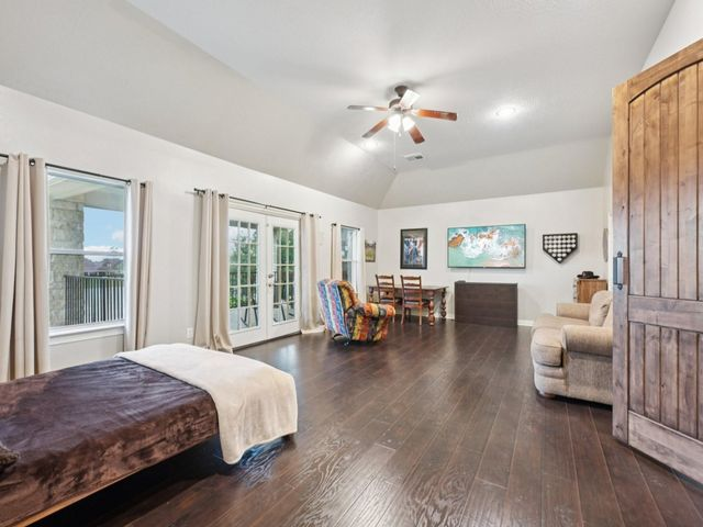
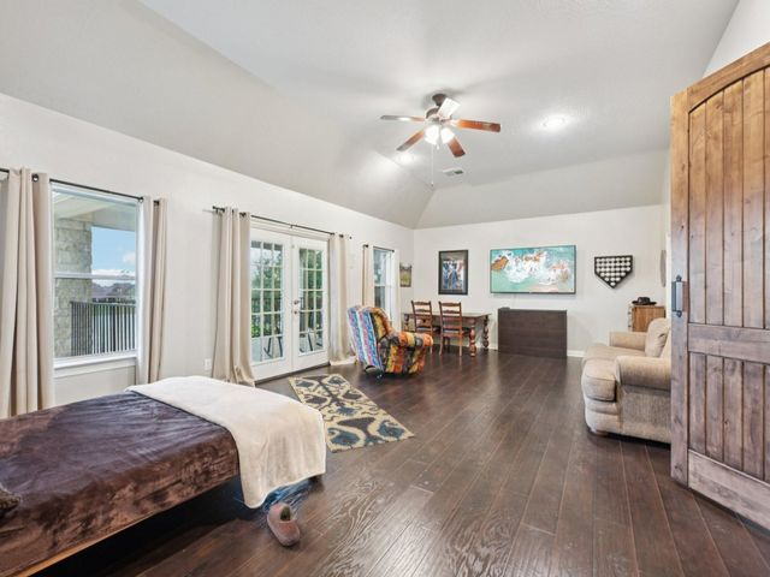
+ shoe [266,501,301,547]
+ rug [286,371,419,453]
